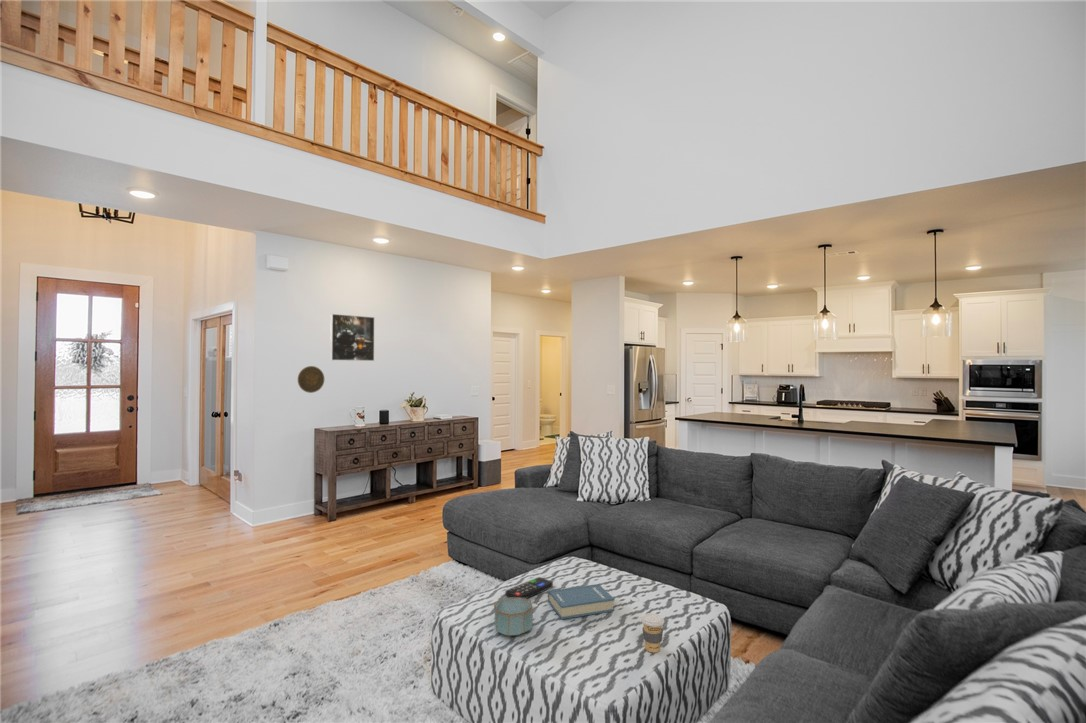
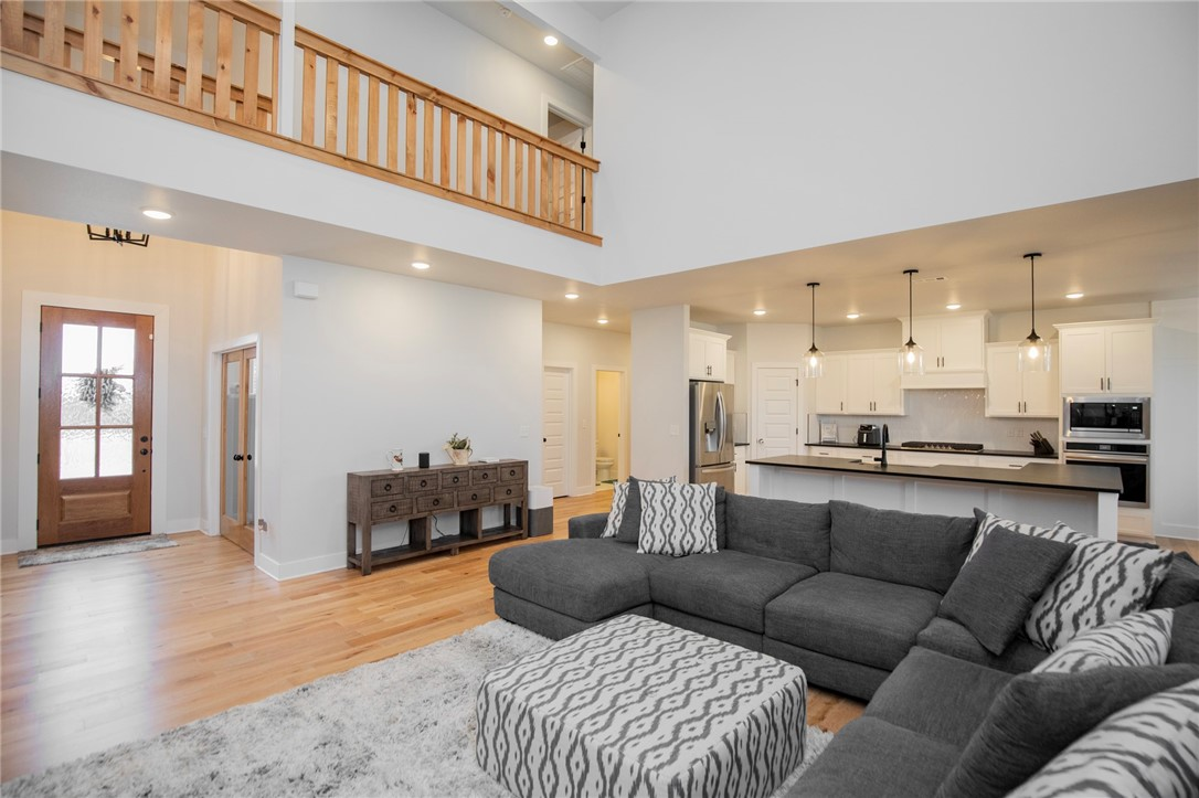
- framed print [329,313,375,362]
- remote control [504,576,554,599]
- bowl [493,597,534,637]
- decorative plate [297,365,325,394]
- book [547,583,615,620]
- coffee cup [640,612,665,653]
